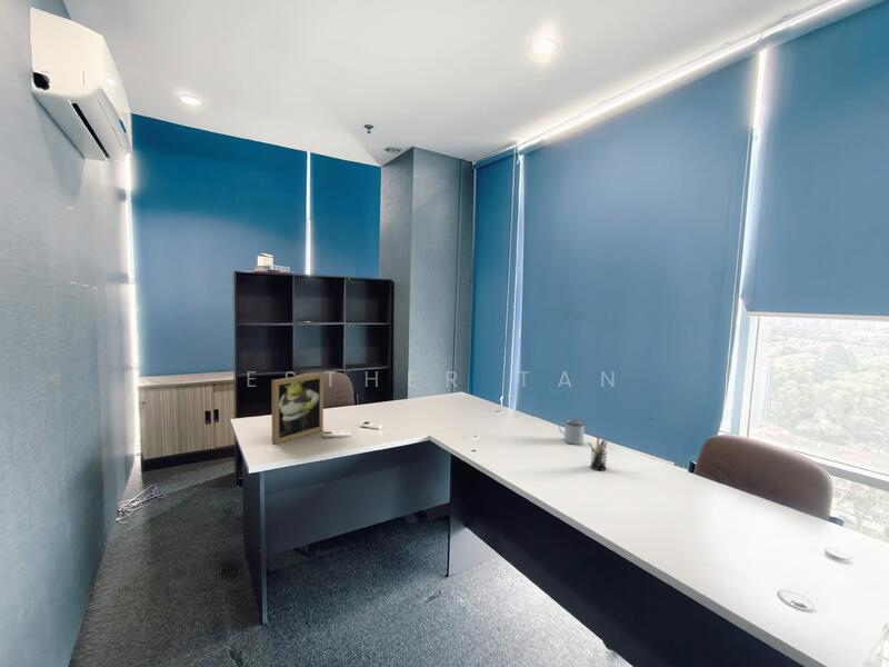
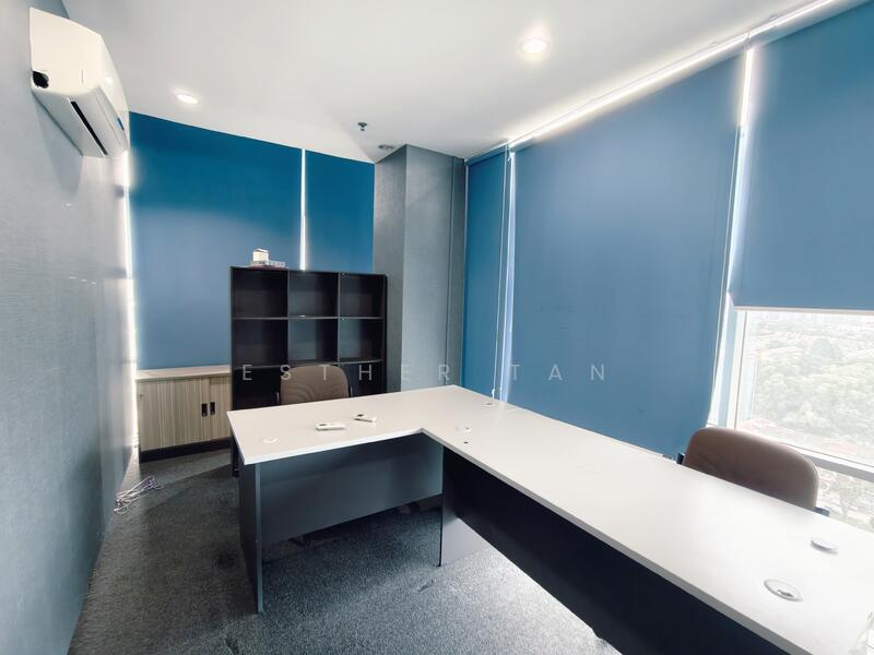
- picture frame [270,372,324,445]
- pen holder [587,436,609,471]
- mug [558,418,587,446]
